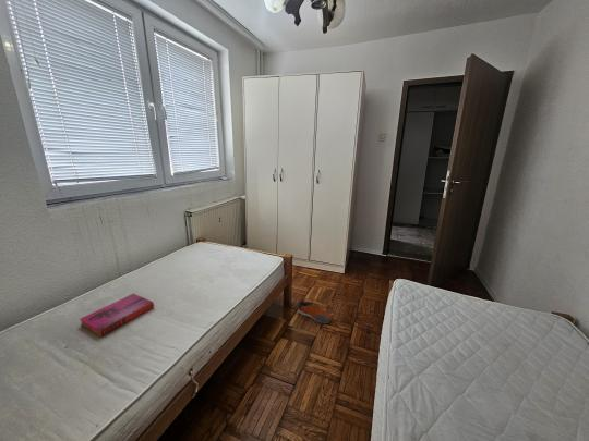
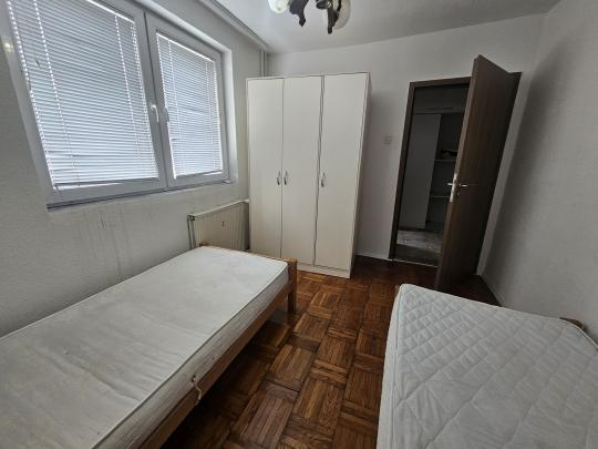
- shoe [298,298,333,324]
- hardback book [79,293,155,338]
